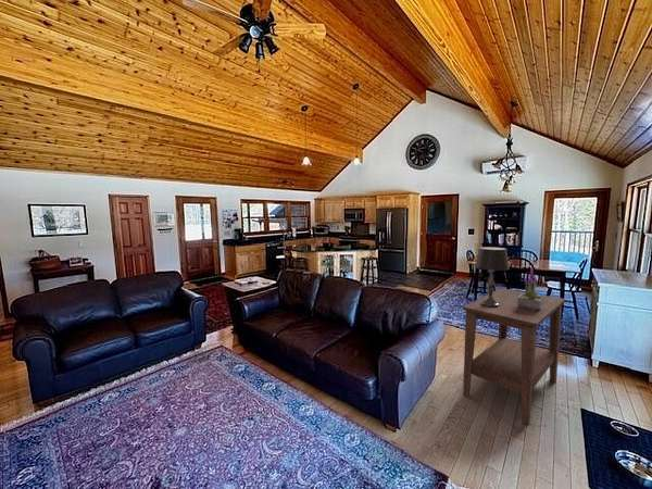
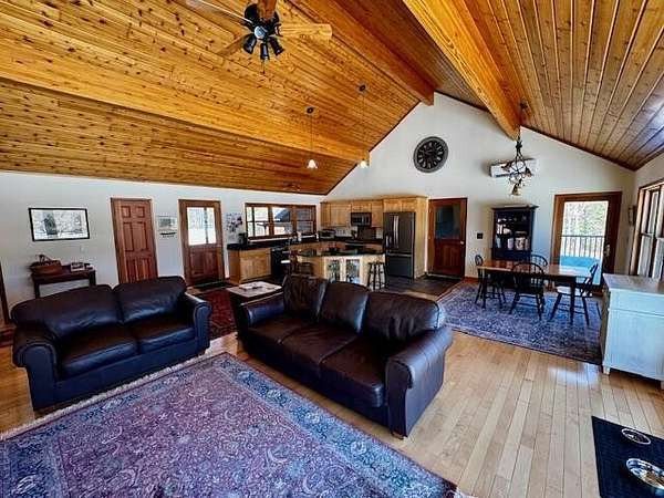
- table lamp [474,246,510,308]
- side table [462,287,566,426]
- potted plant [517,266,543,311]
